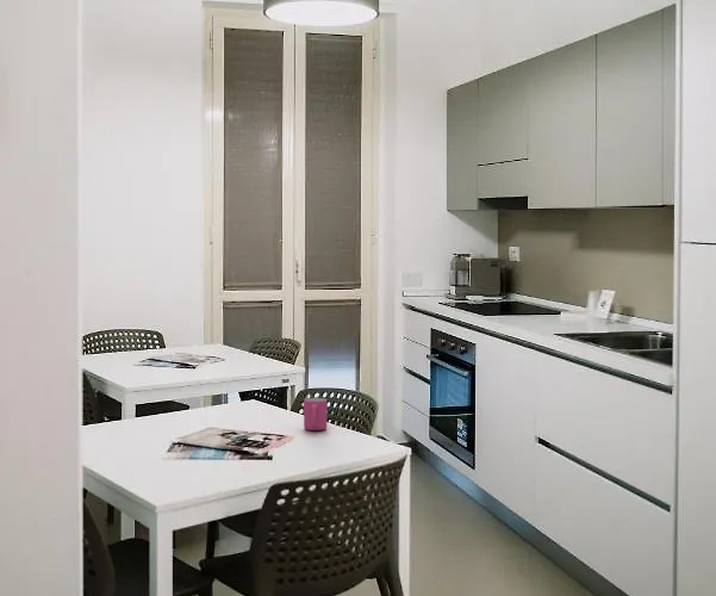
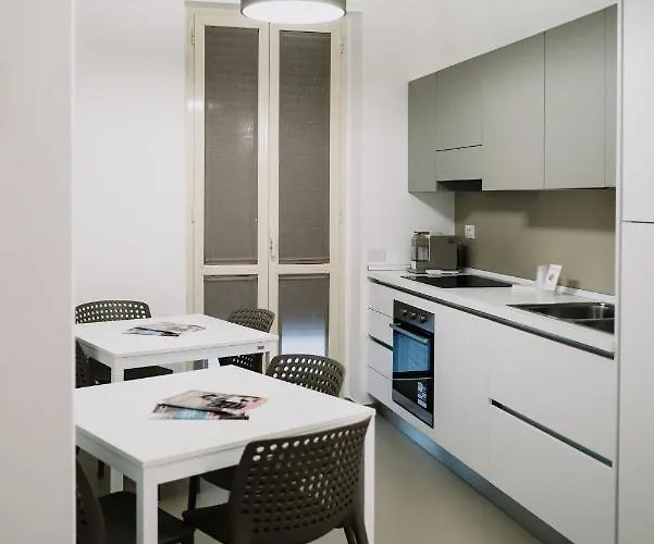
- mug [303,397,328,432]
